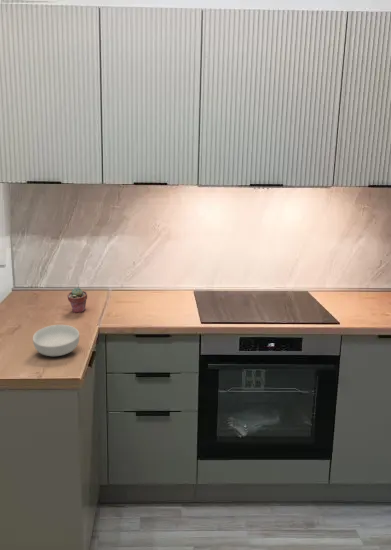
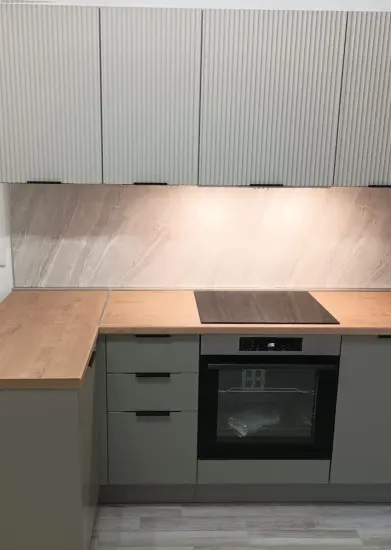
- potted succulent [67,287,88,313]
- cereal bowl [32,324,80,357]
